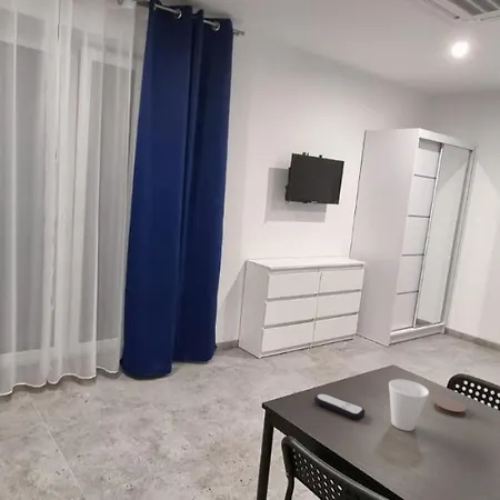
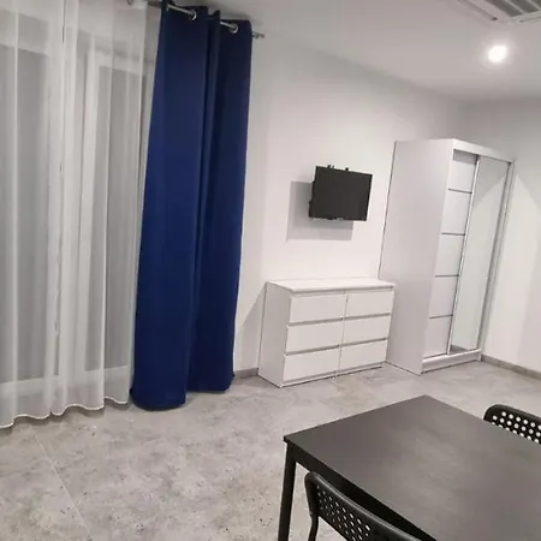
- remote control [313,392,367,421]
- coaster [433,397,467,417]
- cup [388,378,430,432]
